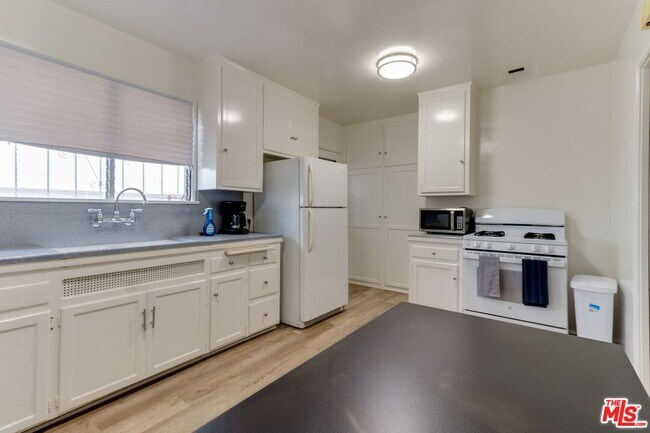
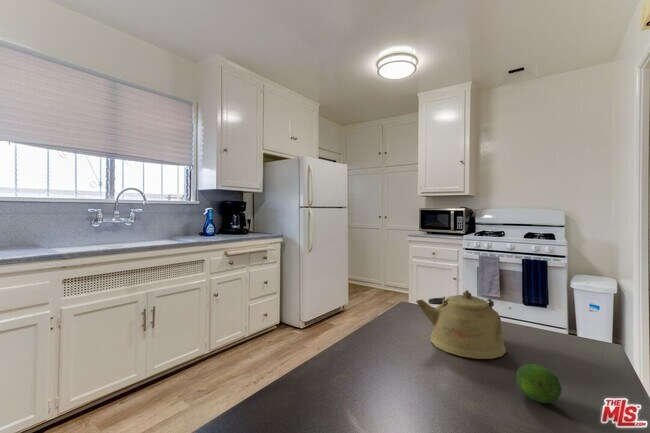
+ fruit [515,363,562,404]
+ kettle [415,289,507,360]
